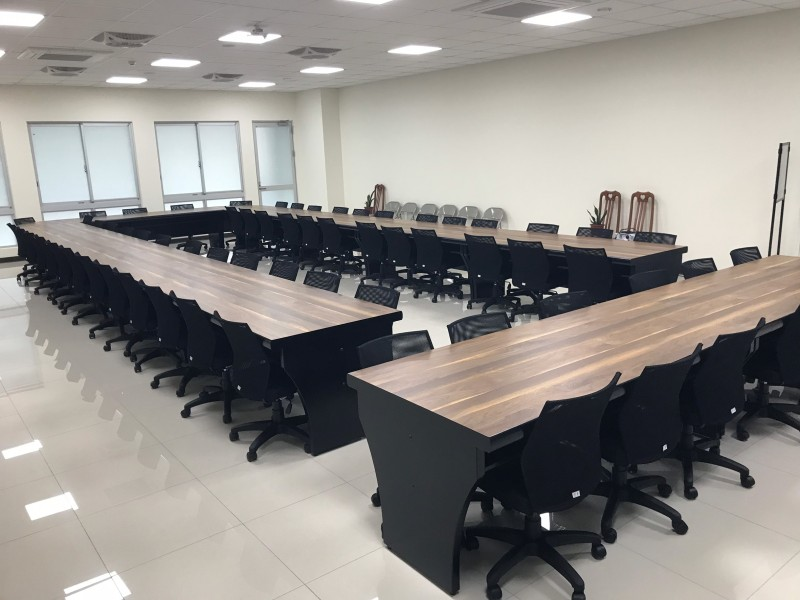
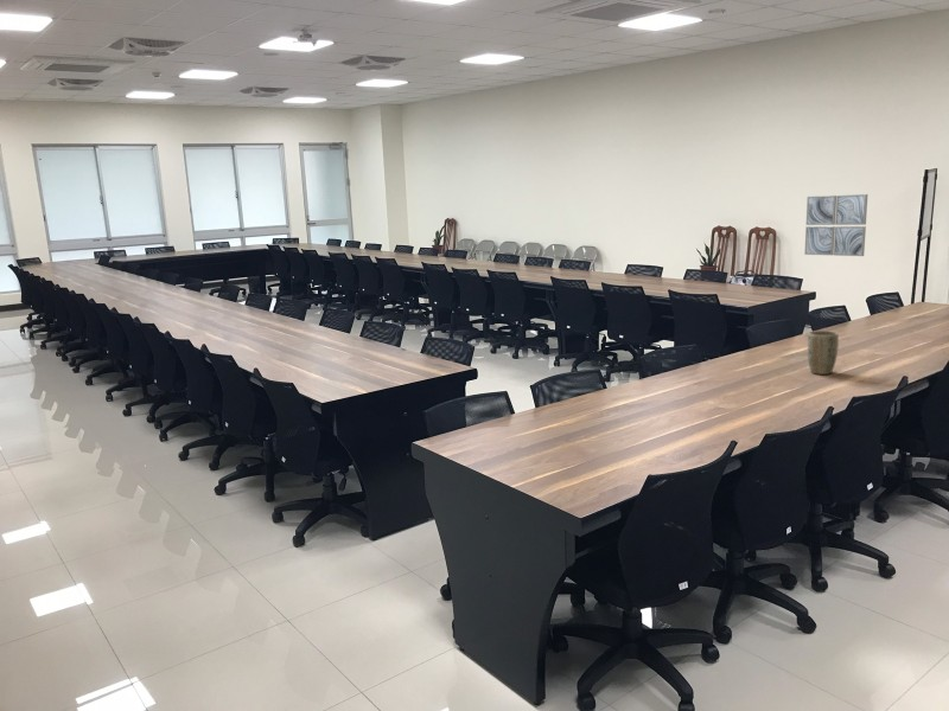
+ wall art [803,193,868,257]
+ plant pot [807,329,840,376]
